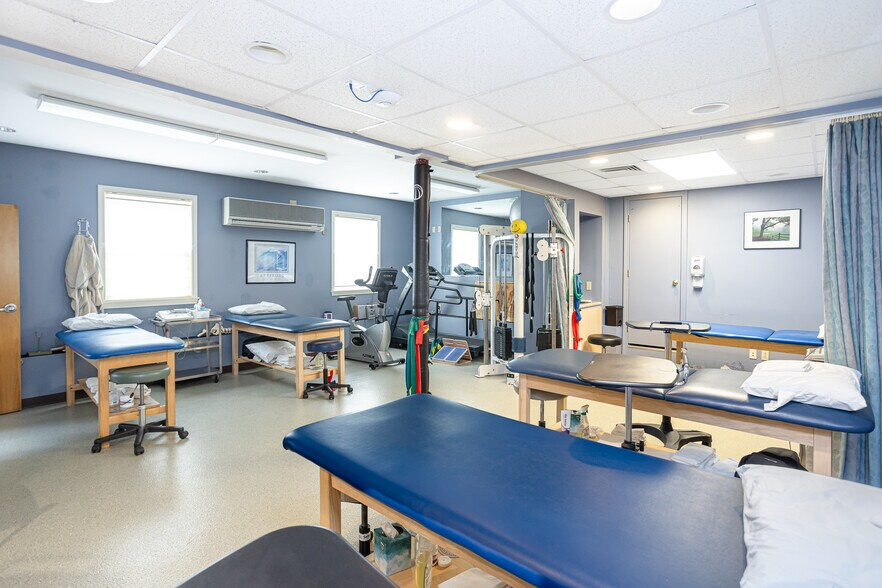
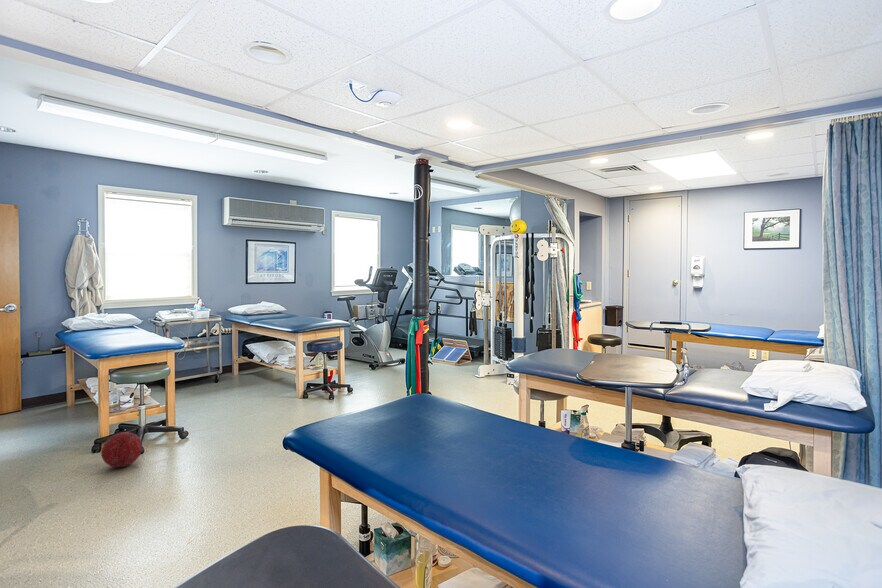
+ ball [100,431,143,468]
